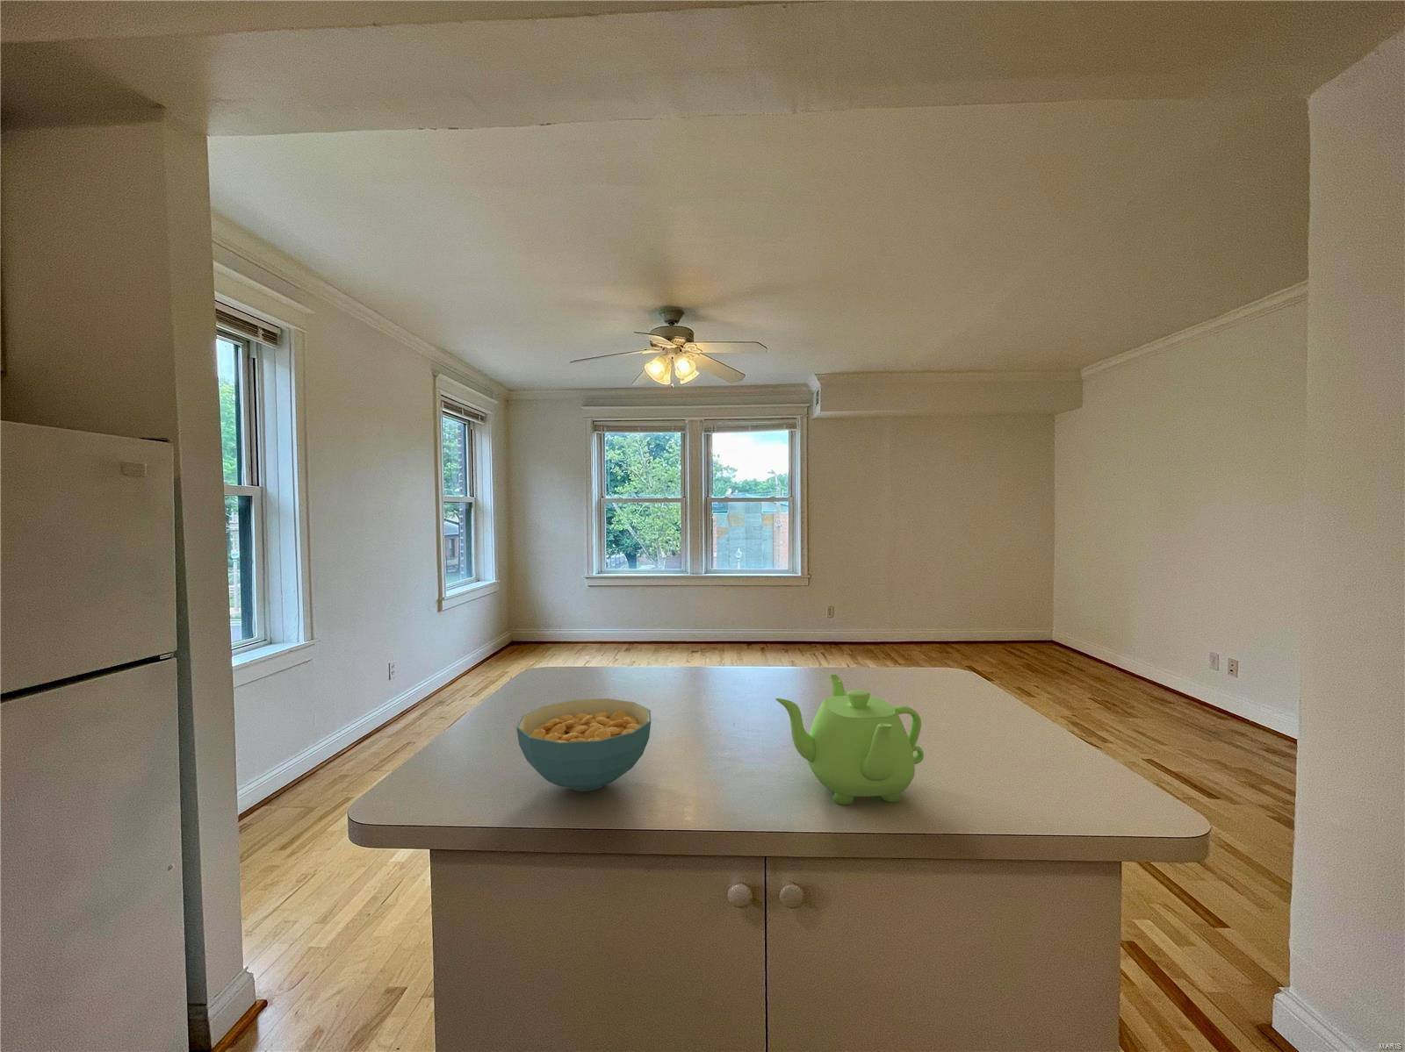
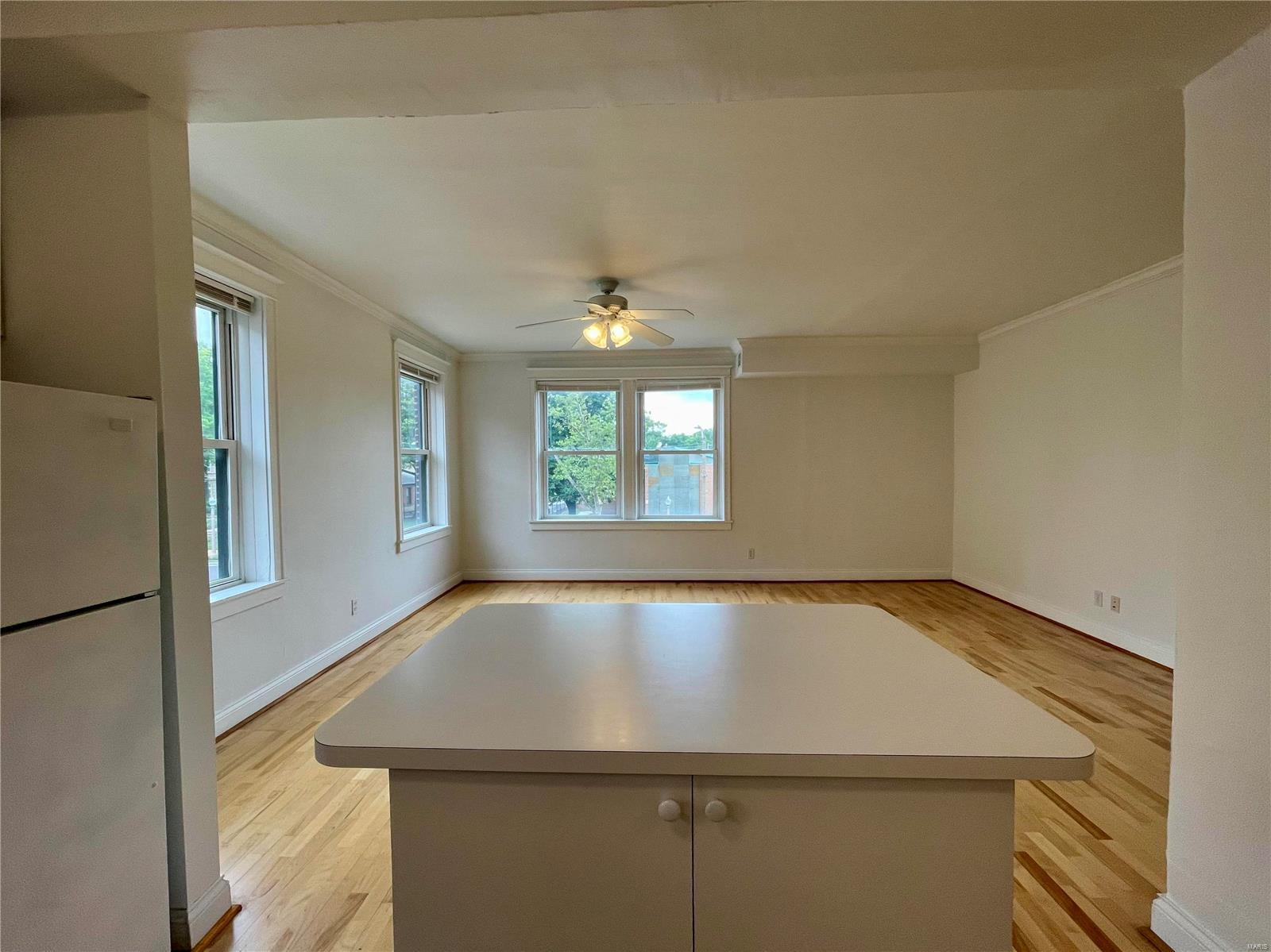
- teapot [775,673,924,806]
- cereal bowl [515,697,651,792]
